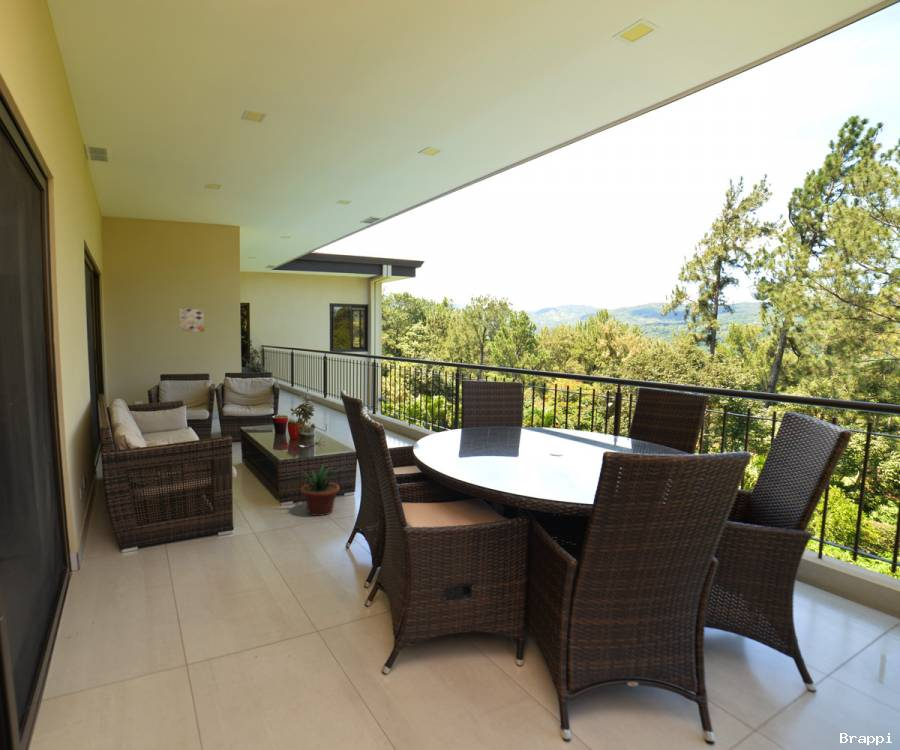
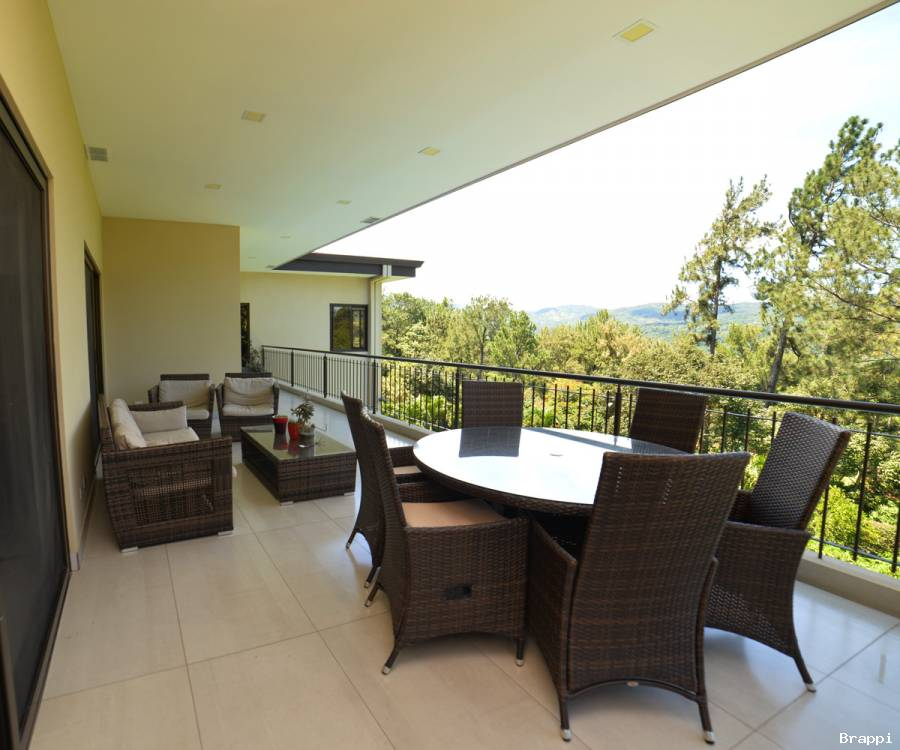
- wall art [178,308,205,333]
- potted plant [291,464,345,517]
